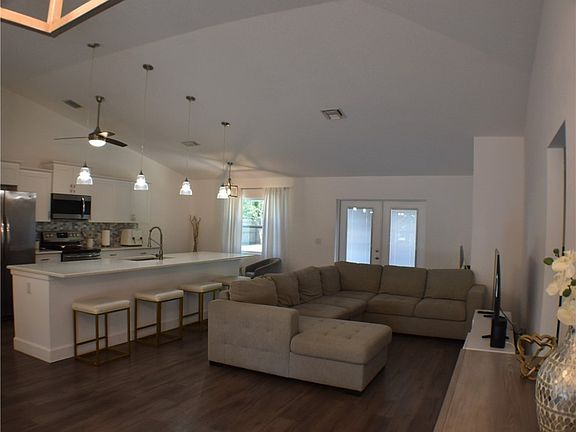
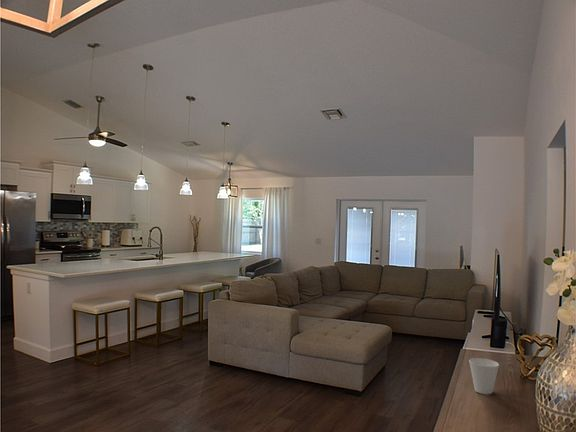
+ cup [468,357,500,395]
